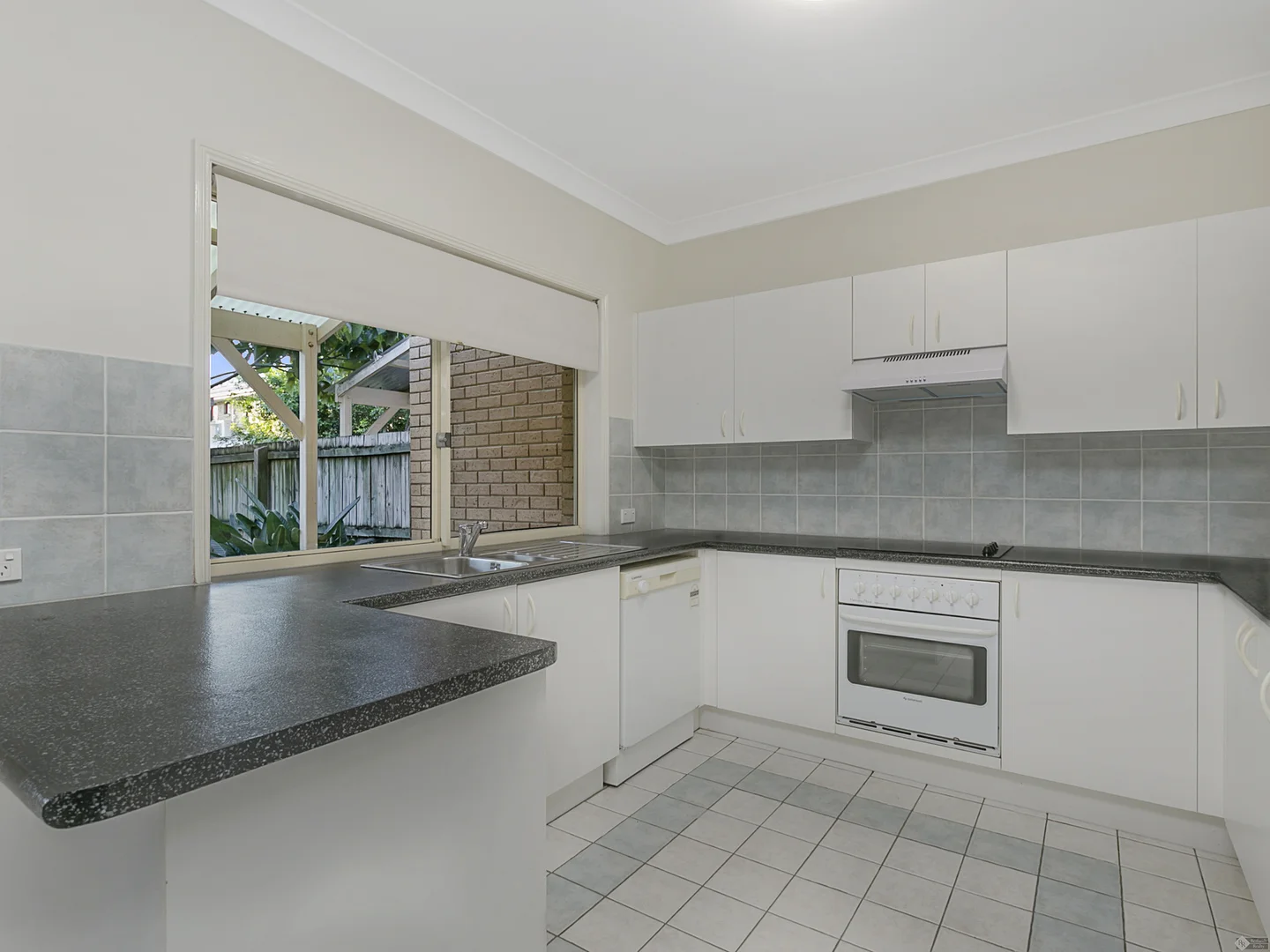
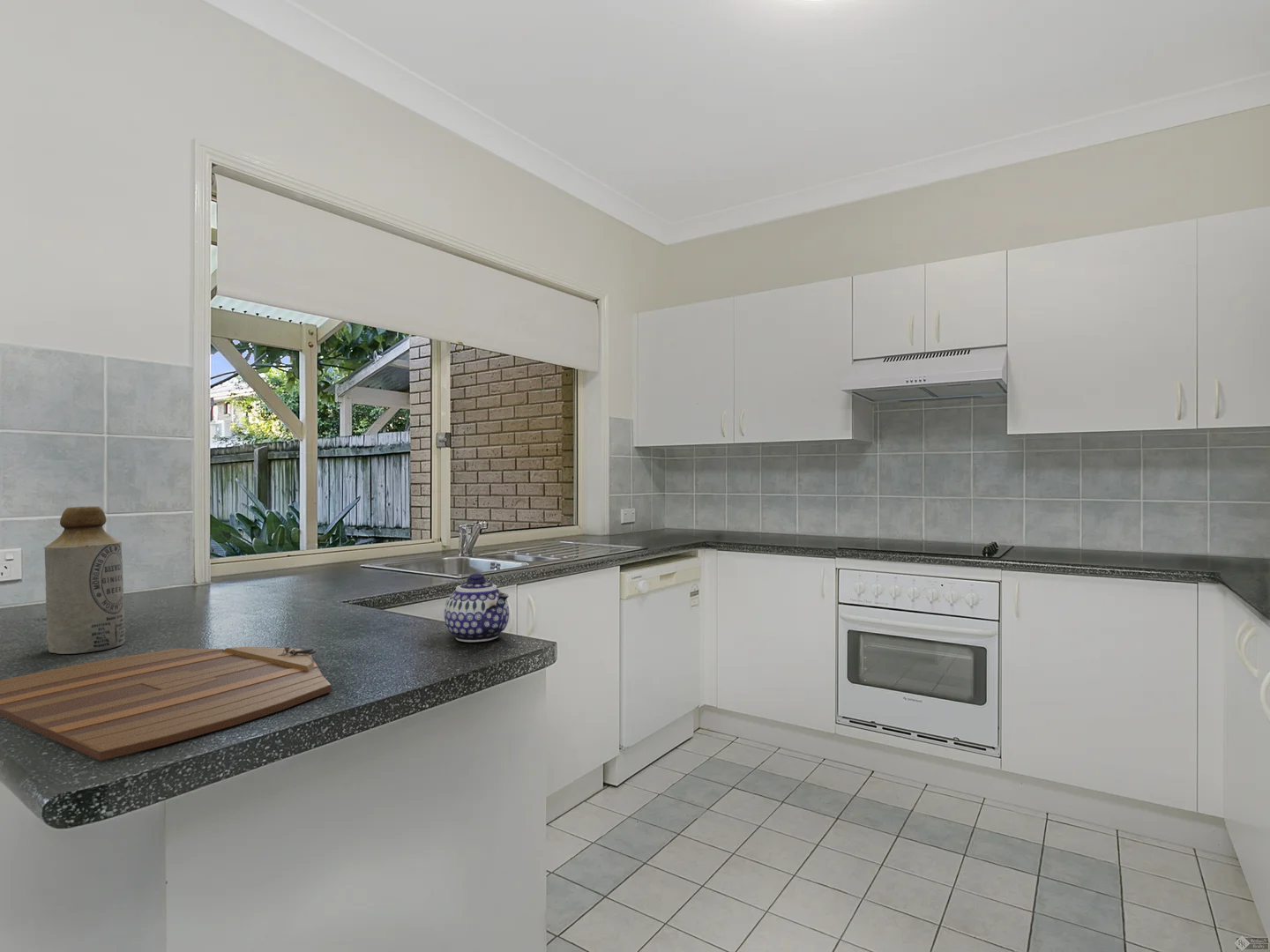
+ cutting board [0,645,332,762]
+ bottle [44,505,126,655]
+ teapot [444,572,510,643]
